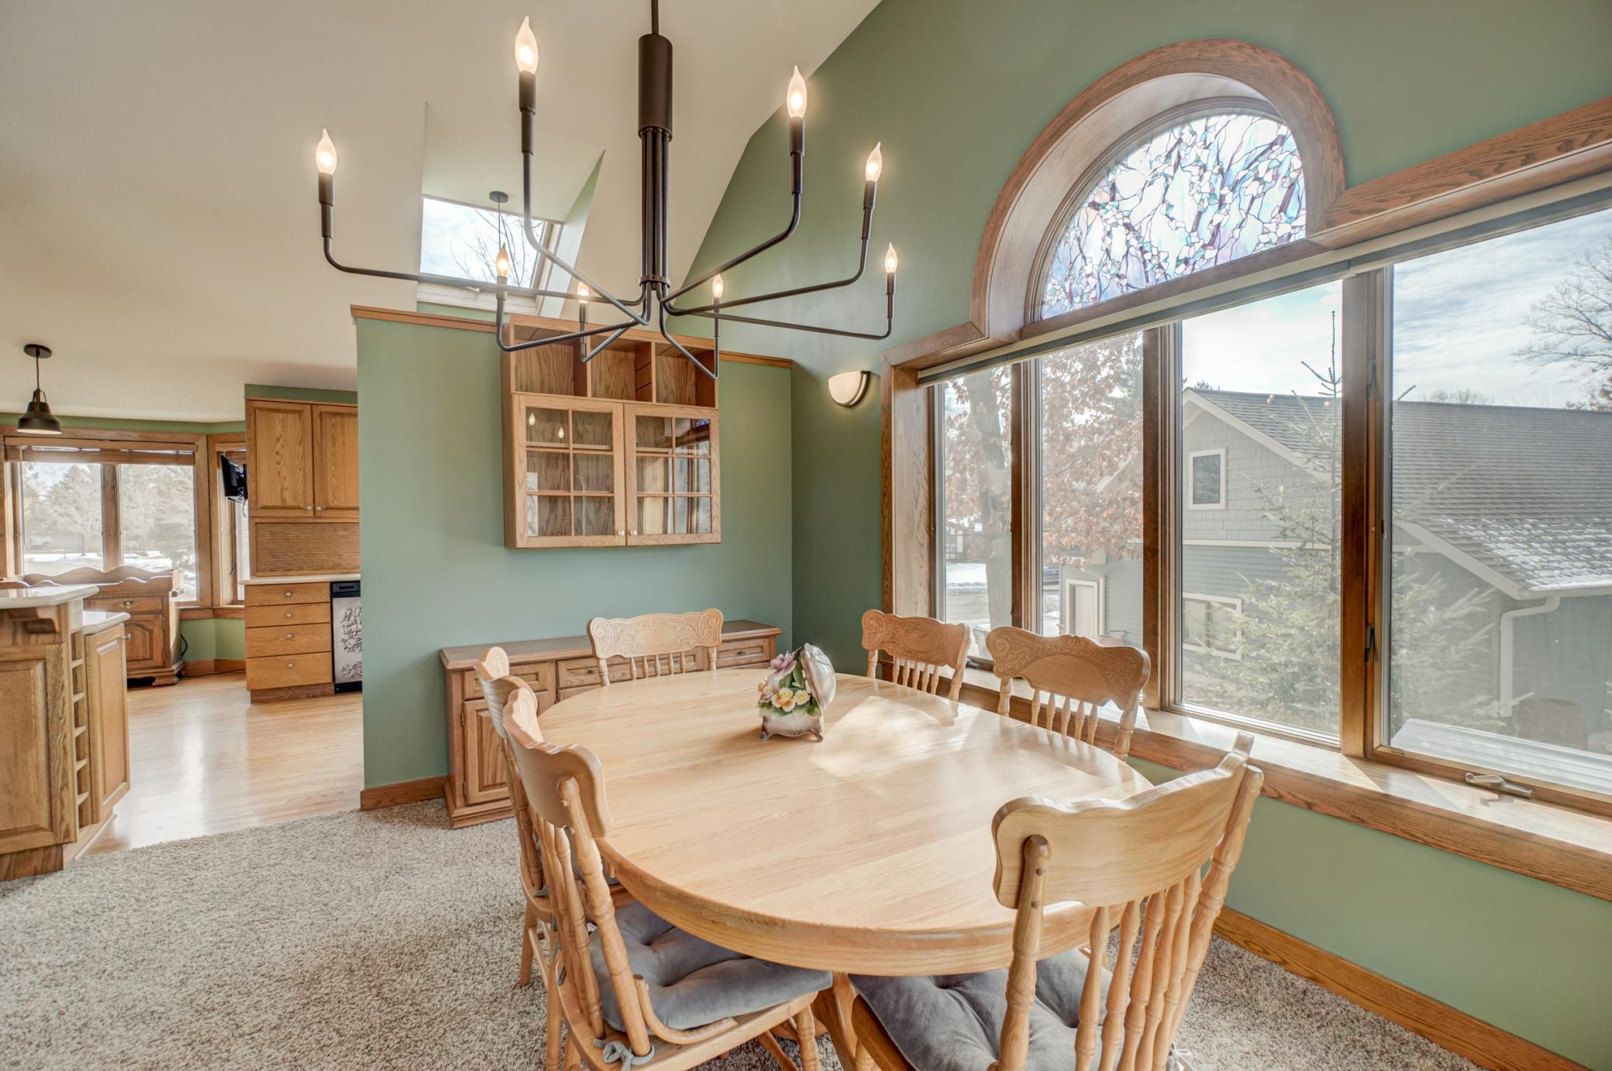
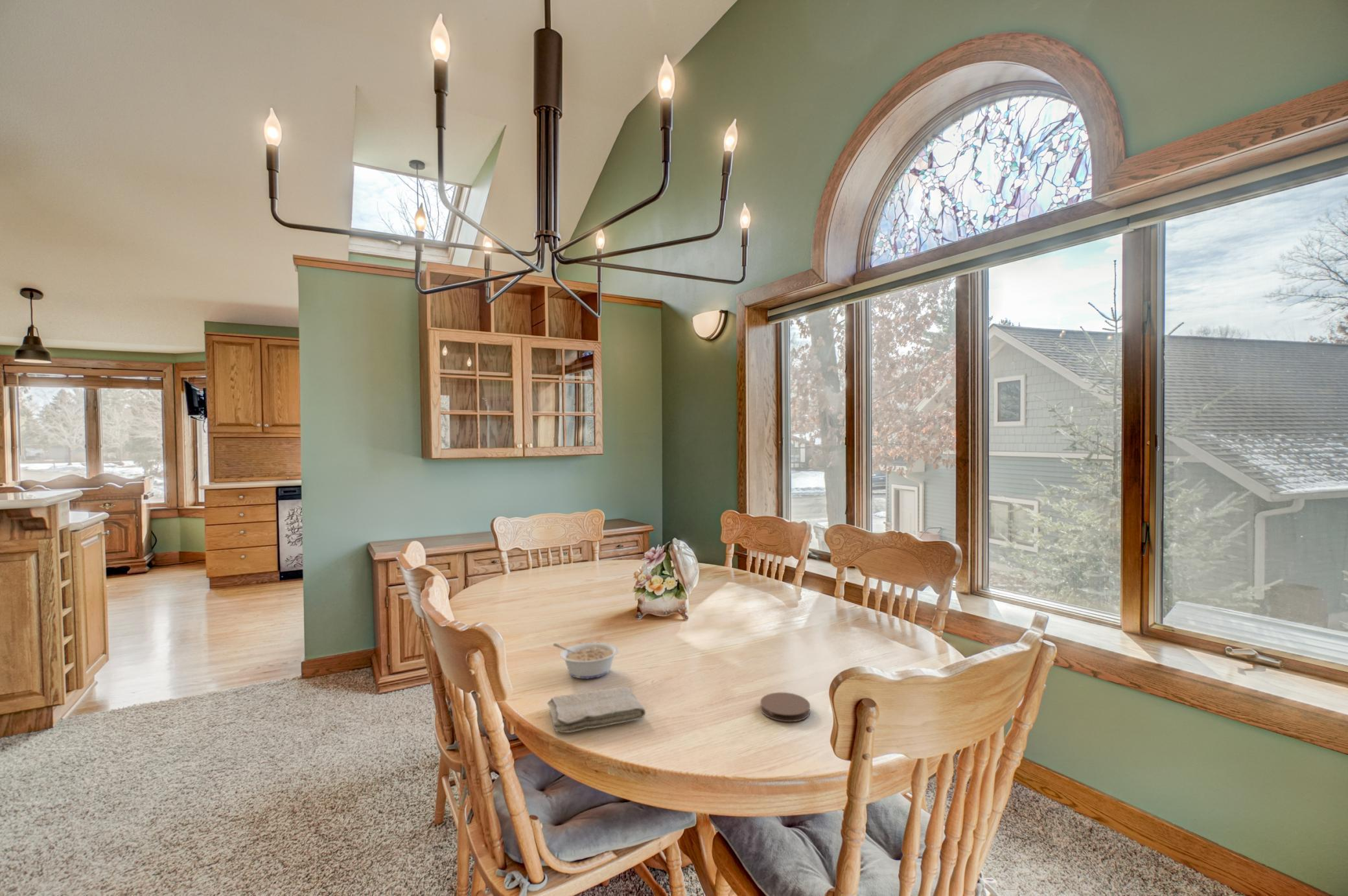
+ legume [552,642,620,680]
+ coaster [760,692,811,722]
+ washcloth [546,686,646,733]
